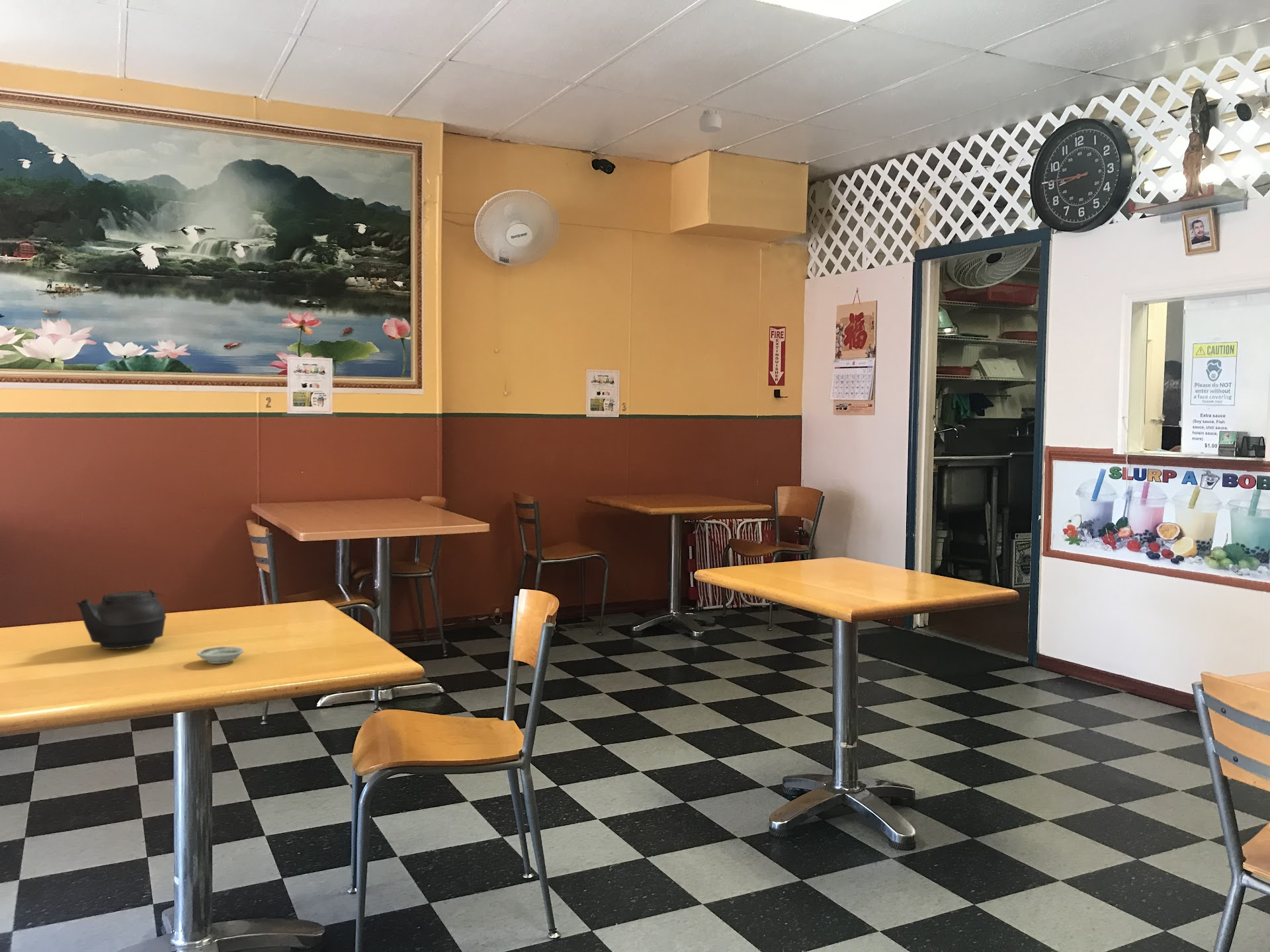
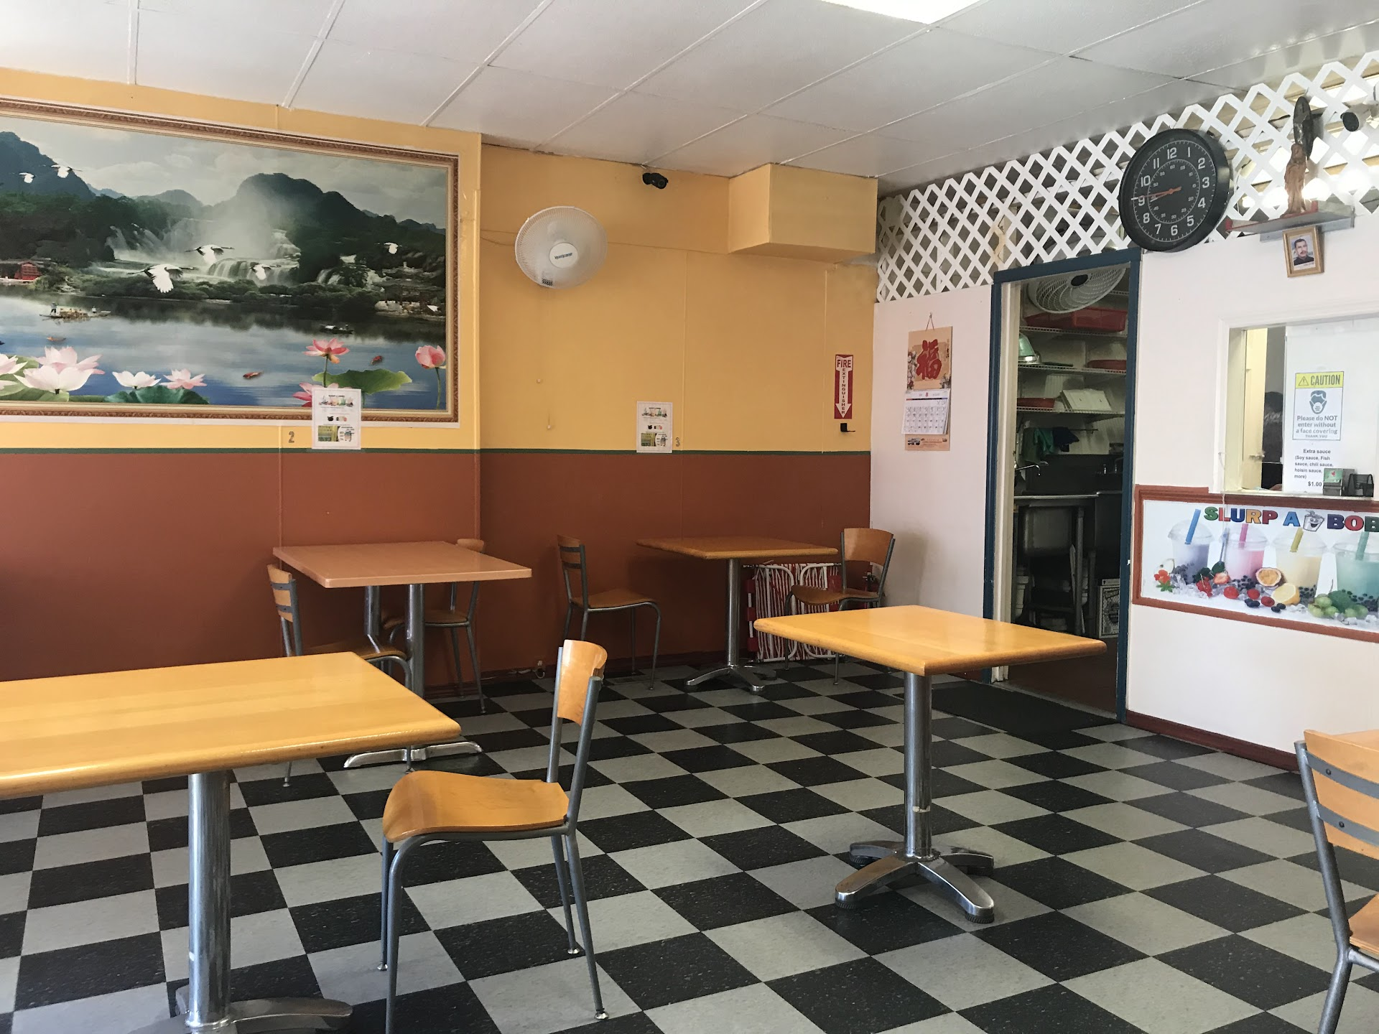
- smoke detector [698,108,722,133]
- teapot [75,589,167,650]
- saucer [196,646,244,664]
